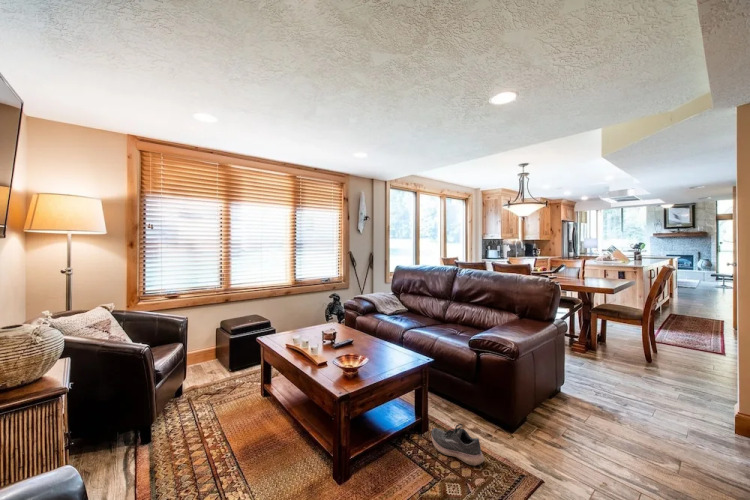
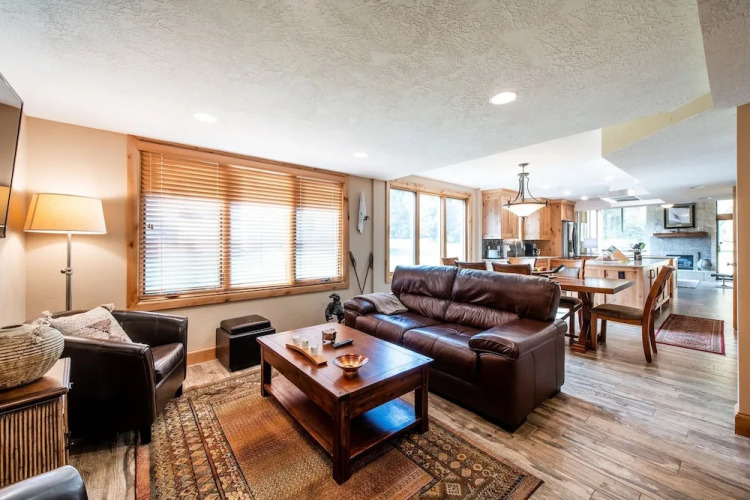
- shoe [430,423,485,467]
